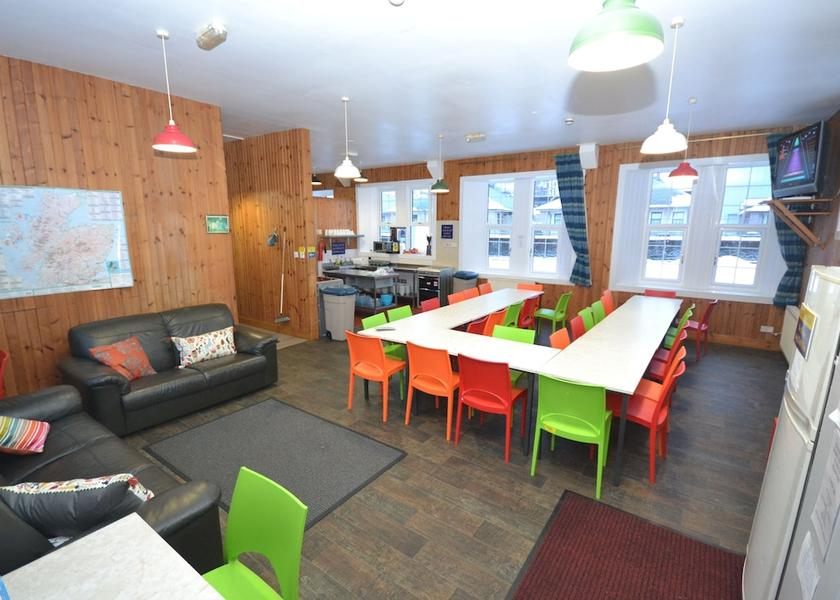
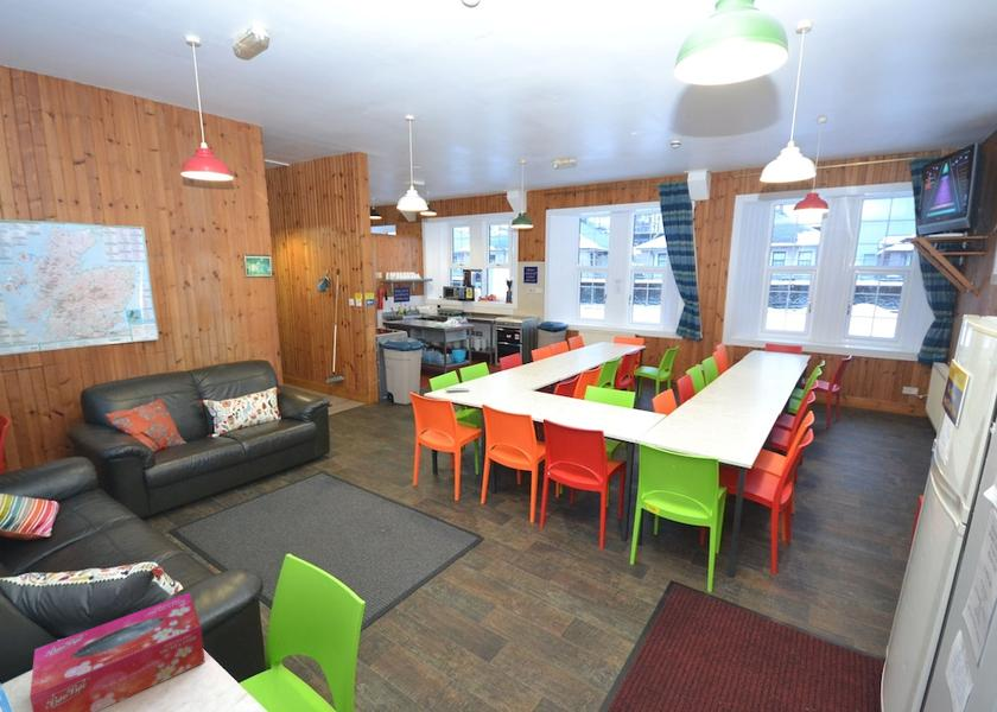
+ tissue box [28,592,207,712]
